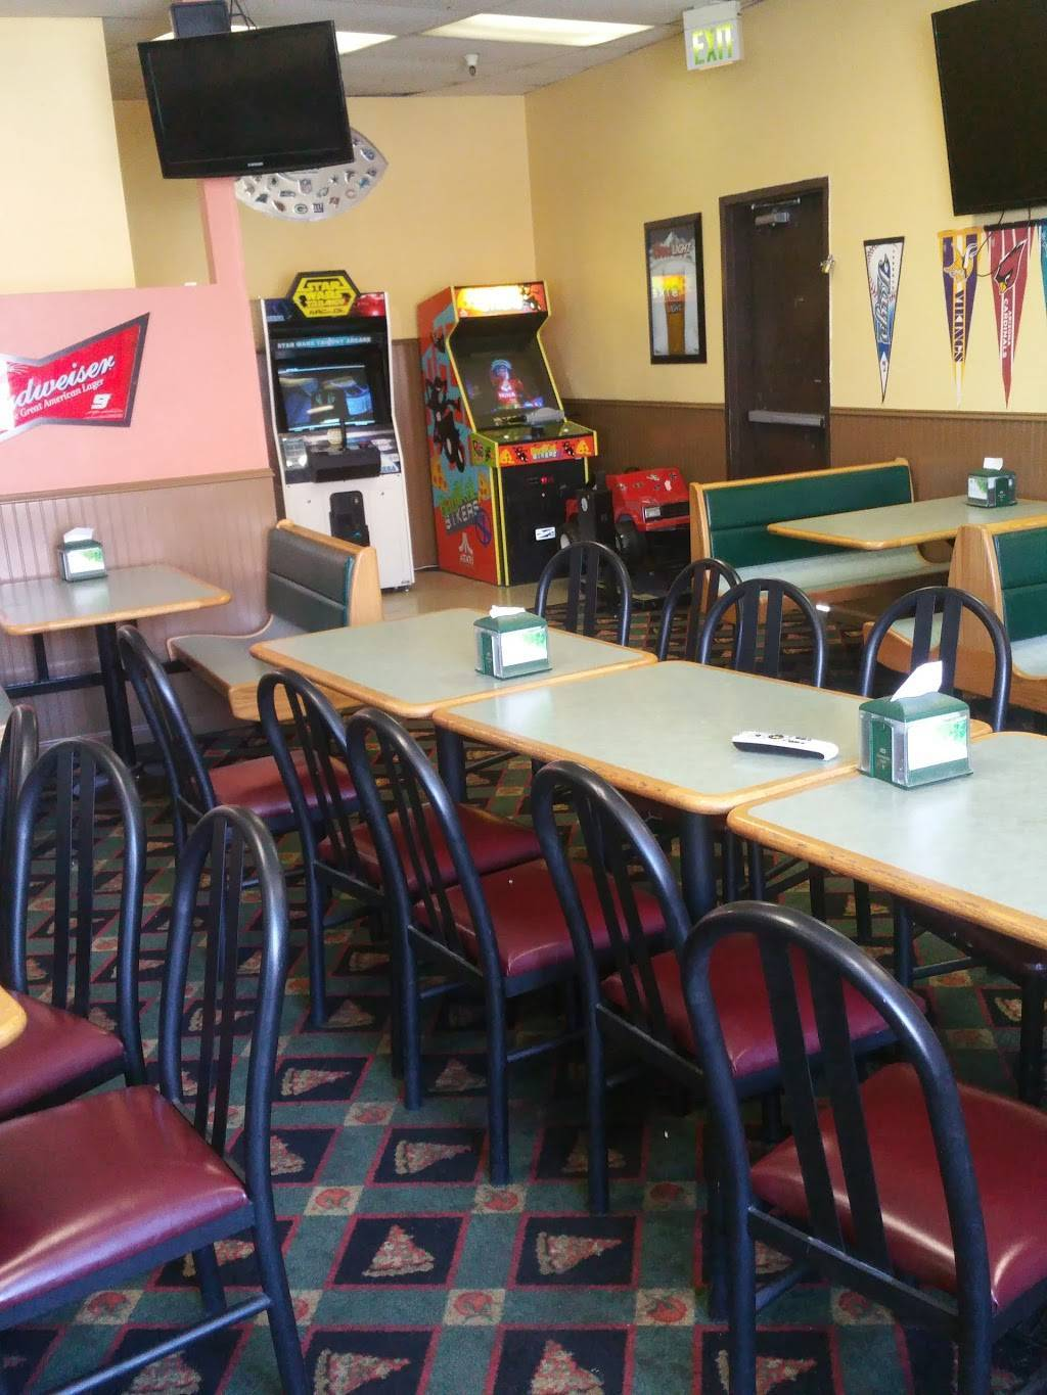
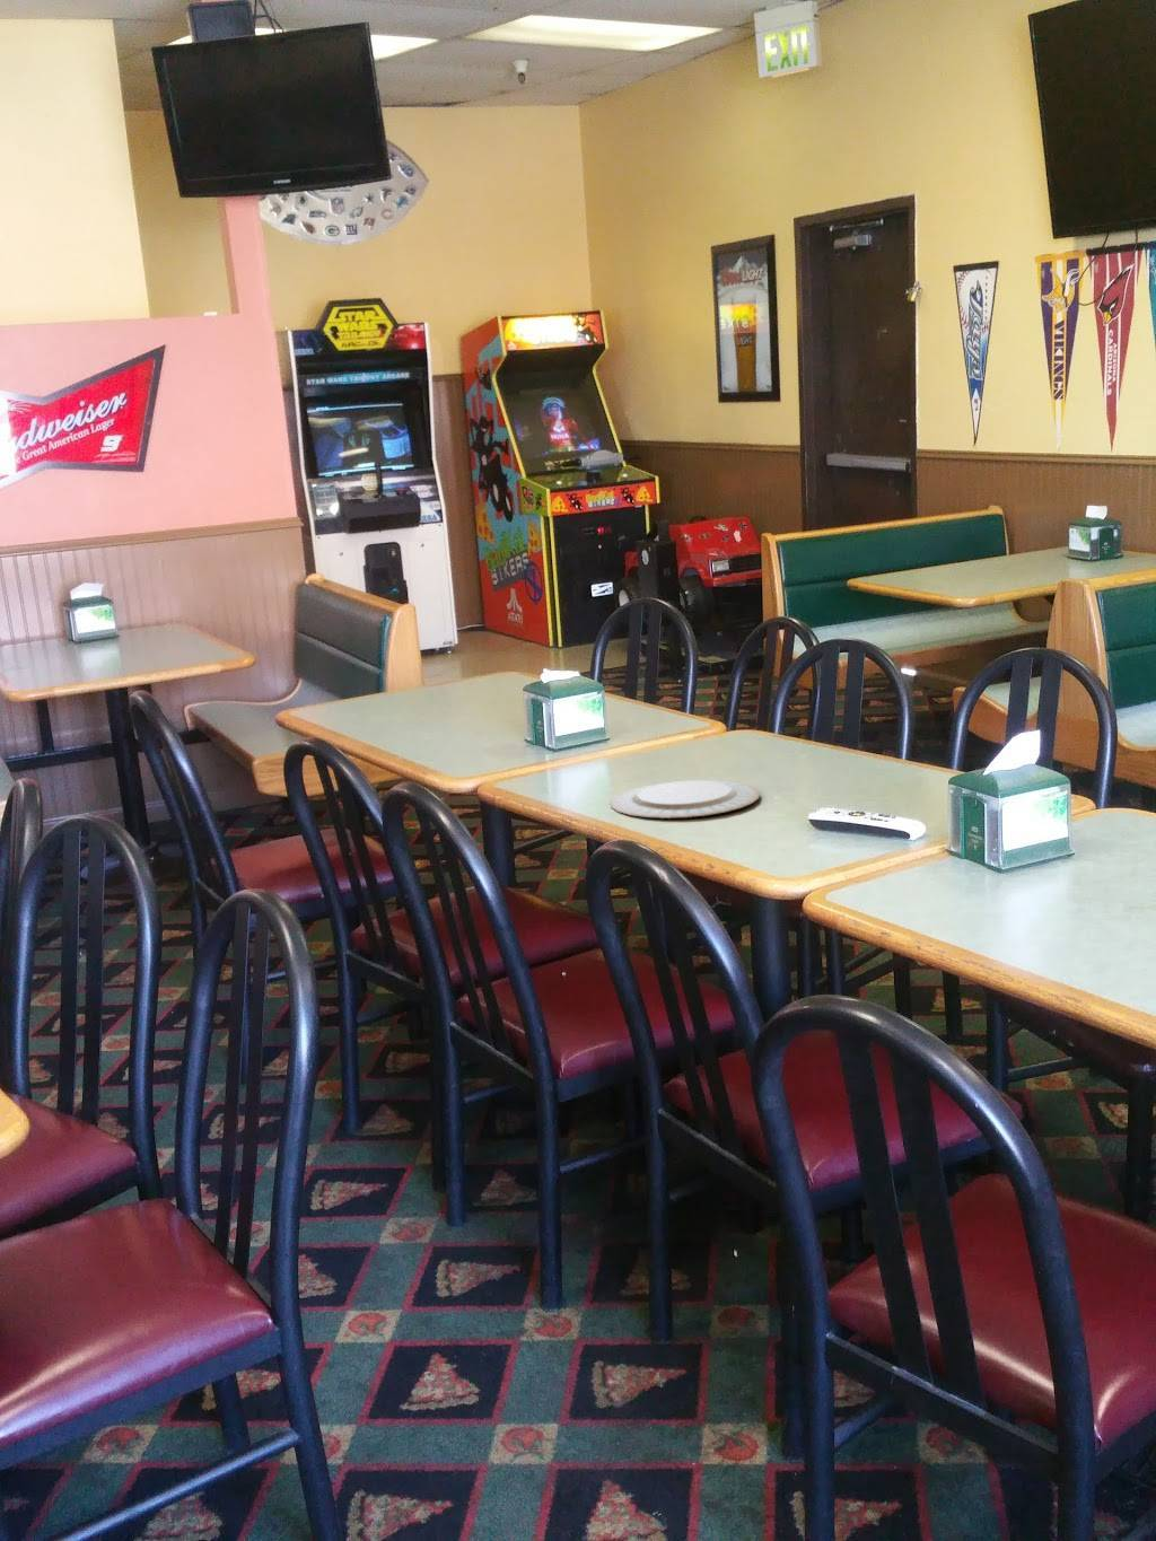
+ chinaware [608,778,761,820]
